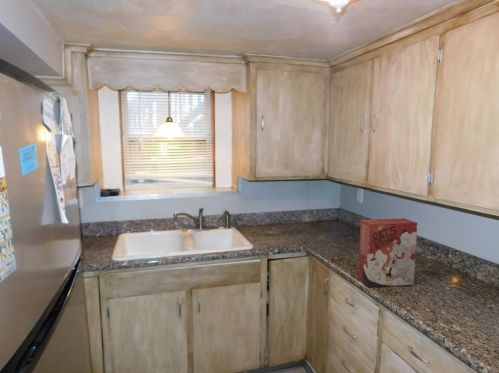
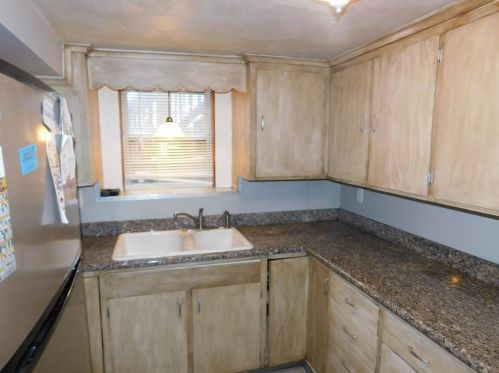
- cereal box [357,217,418,288]
